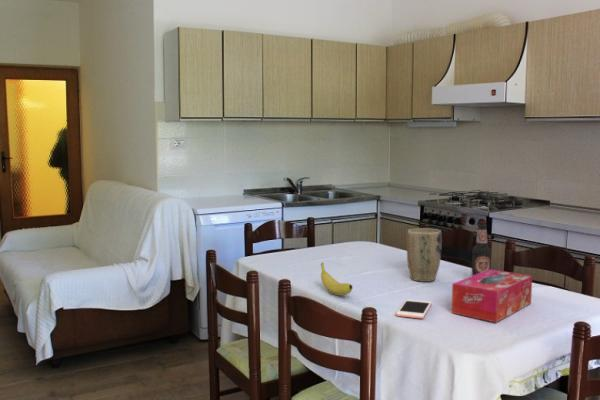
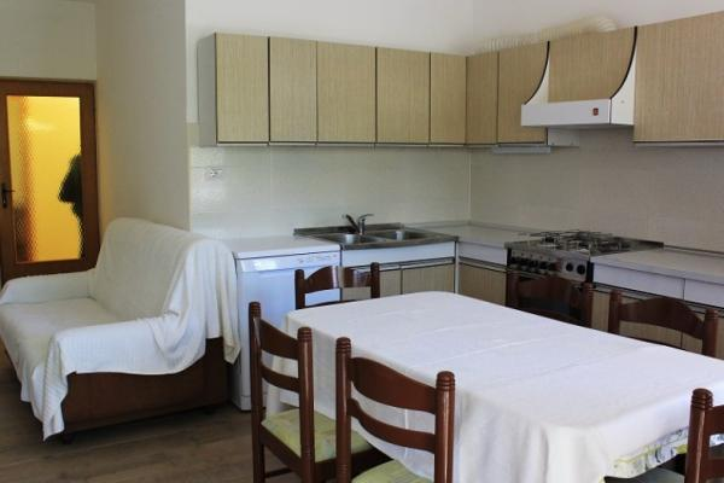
- bottle [471,220,492,276]
- cell phone [395,299,433,319]
- plant pot [406,227,443,283]
- fruit [320,262,354,296]
- tissue box [451,268,533,323]
